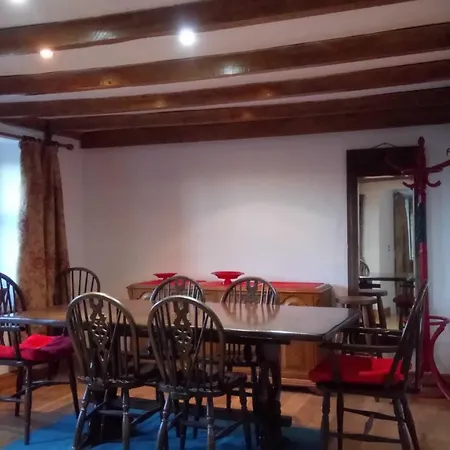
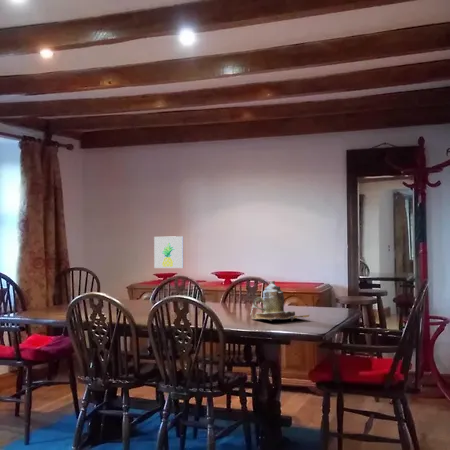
+ wall art [153,235,184,269]
+ teapot [250,280,310,322]
